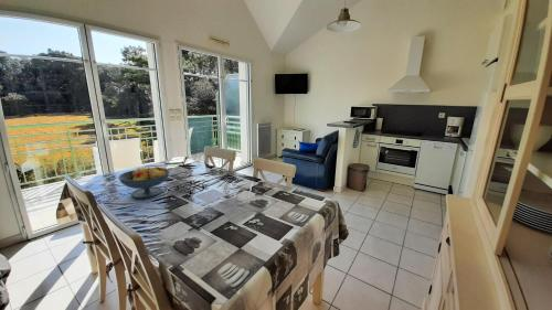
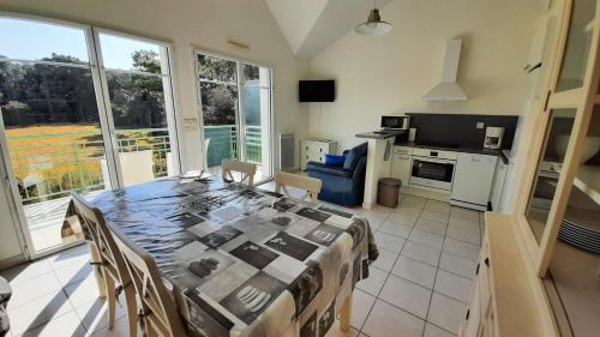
- fruit bowl [117,165,171,200]
